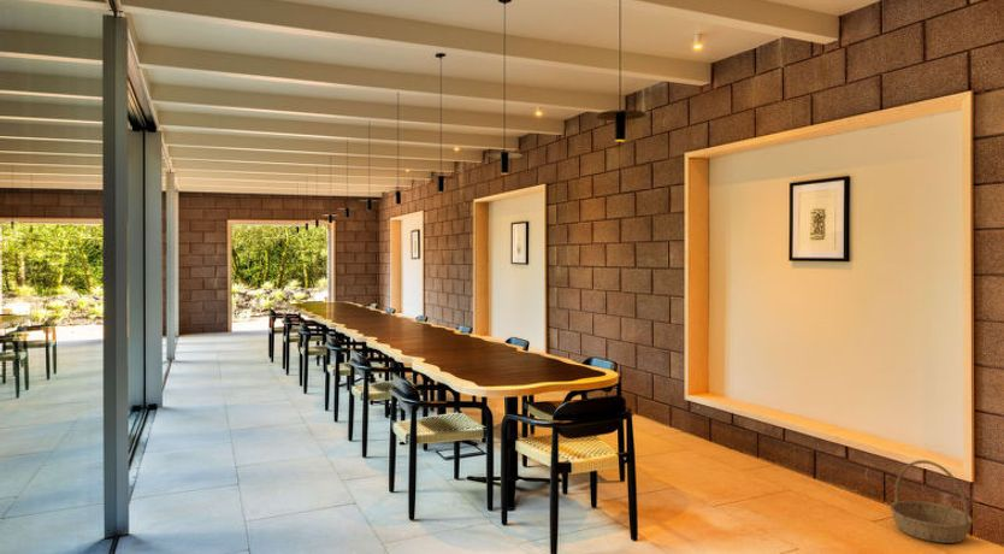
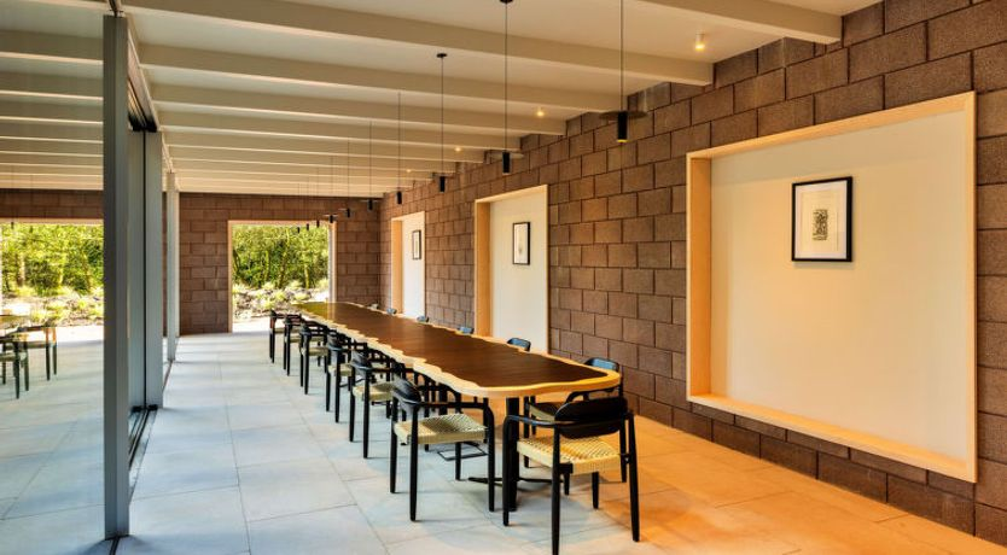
- basket [888,459,974,544]
